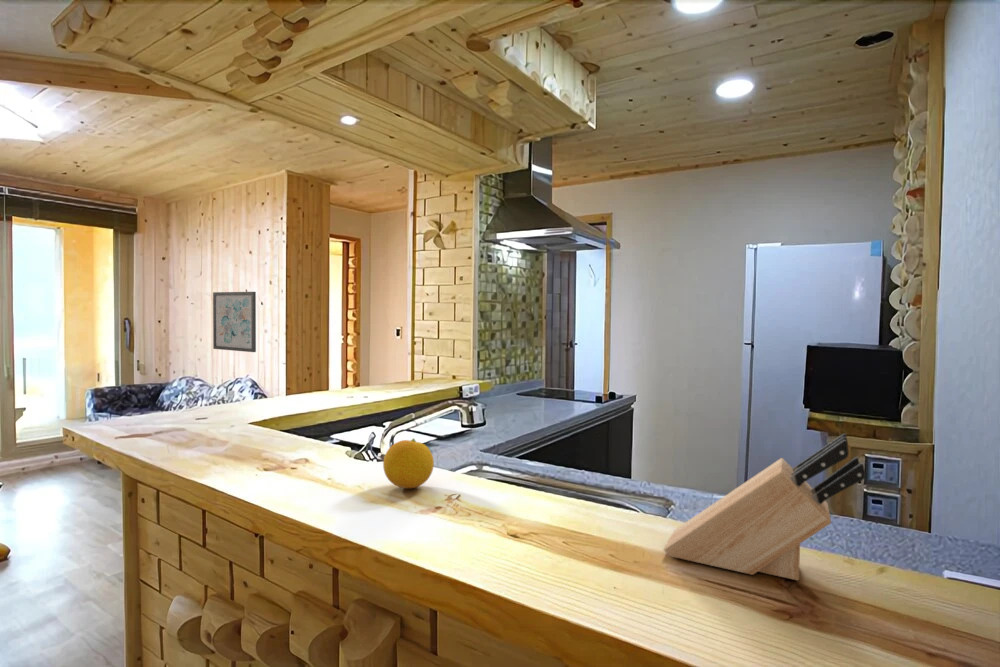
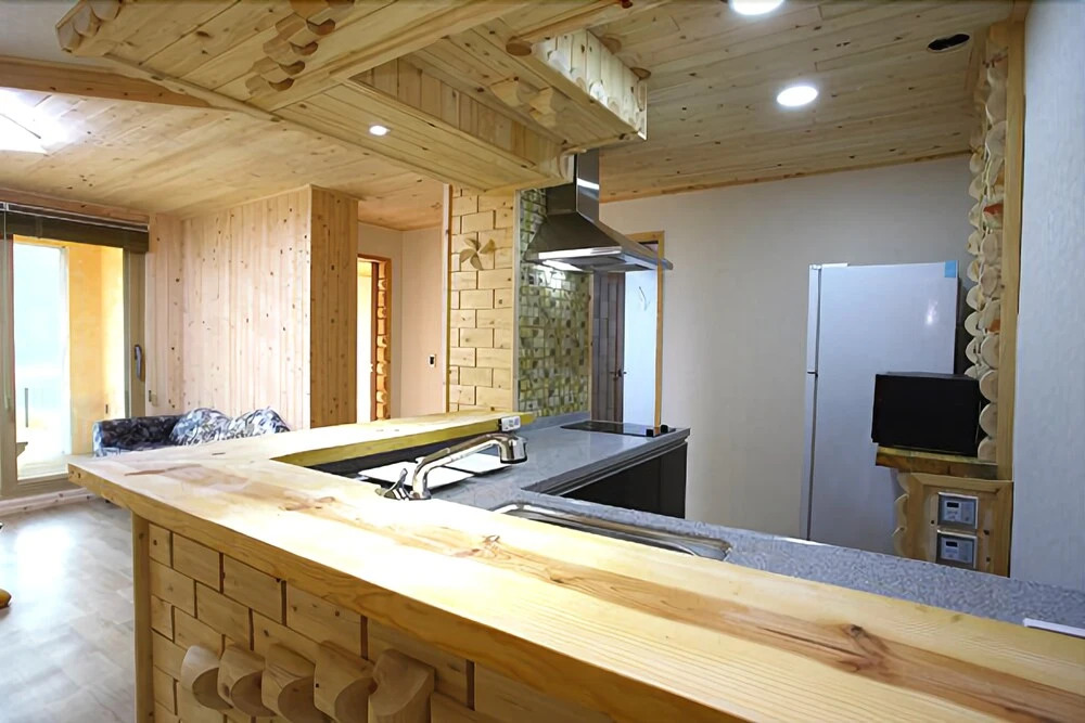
- fruit [382,437,435,489]
- wall art [212,291,257,353]
- knife block [663,433,866,582]
